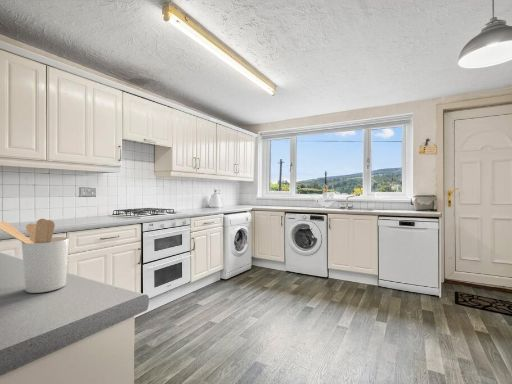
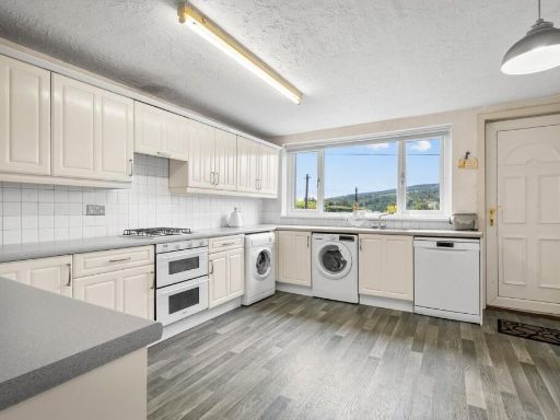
- utensil holder [0,218,70,294]
